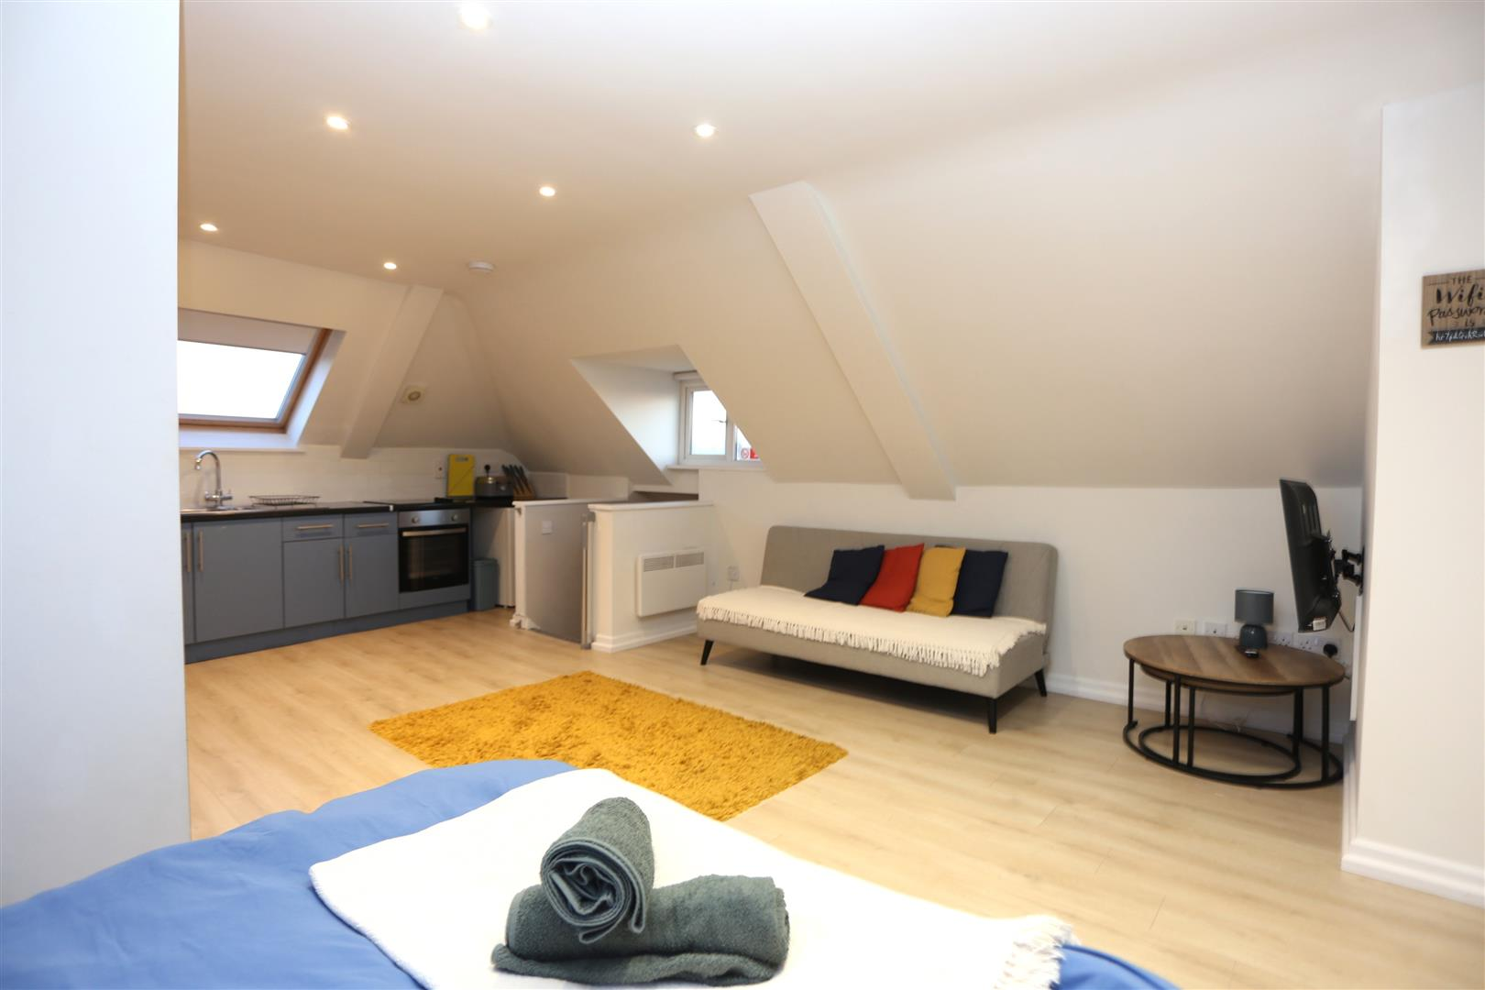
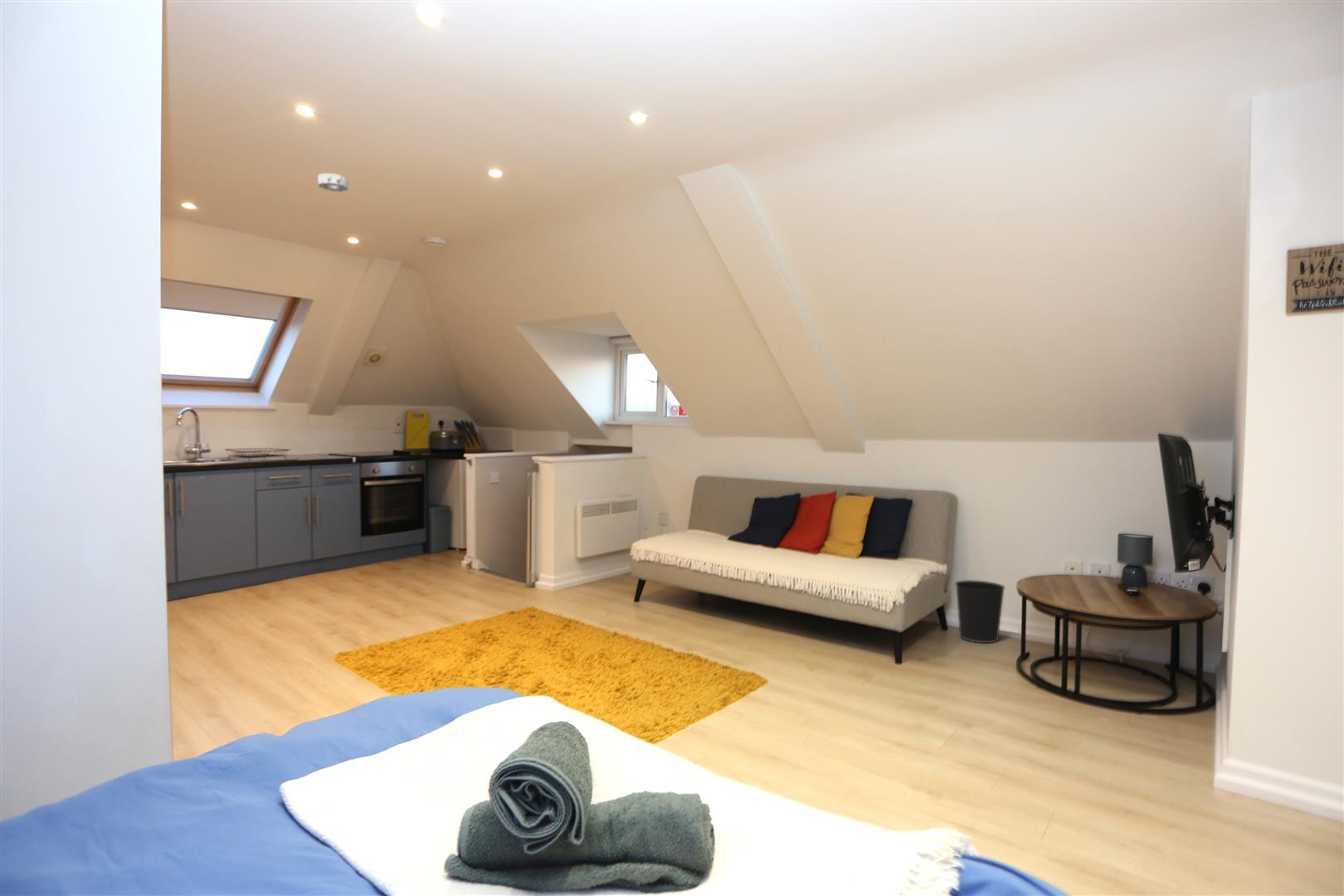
+ wastebasket [954,579,1006,644]
+ smoke detector [317,173,349,192]
